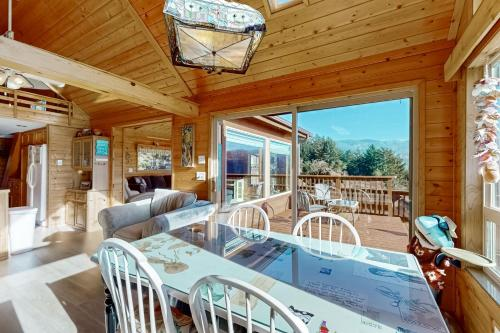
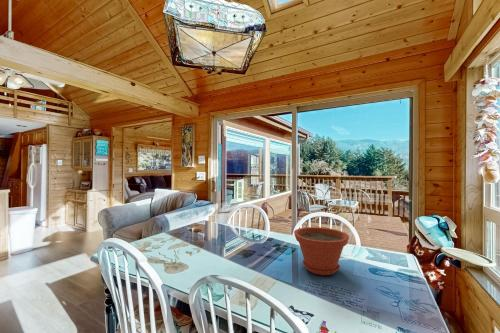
+ plant pot [293,226,350,276]
